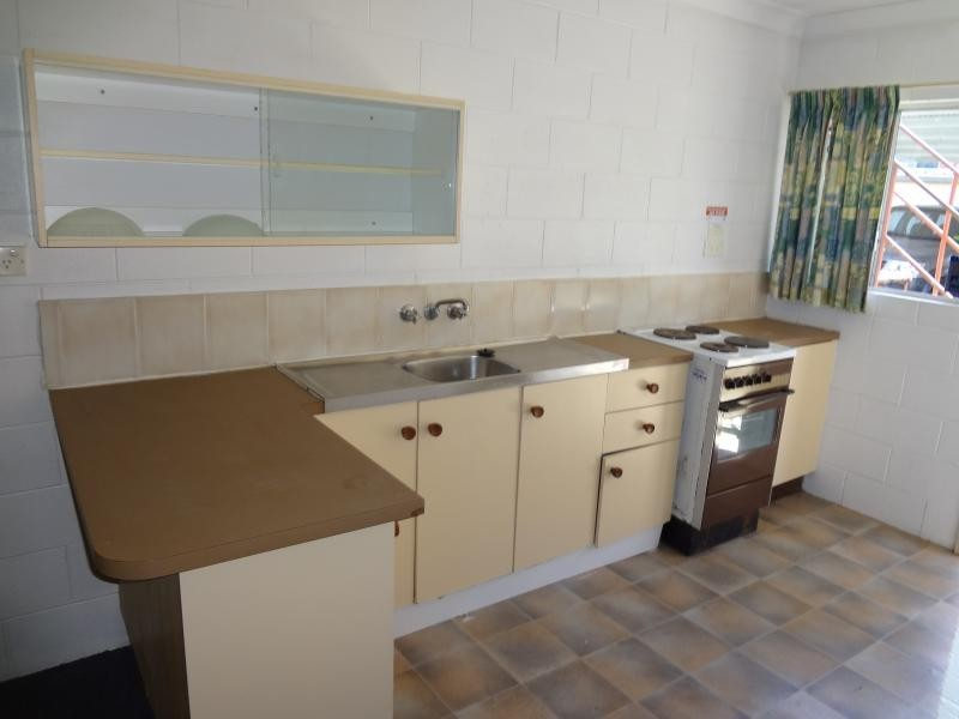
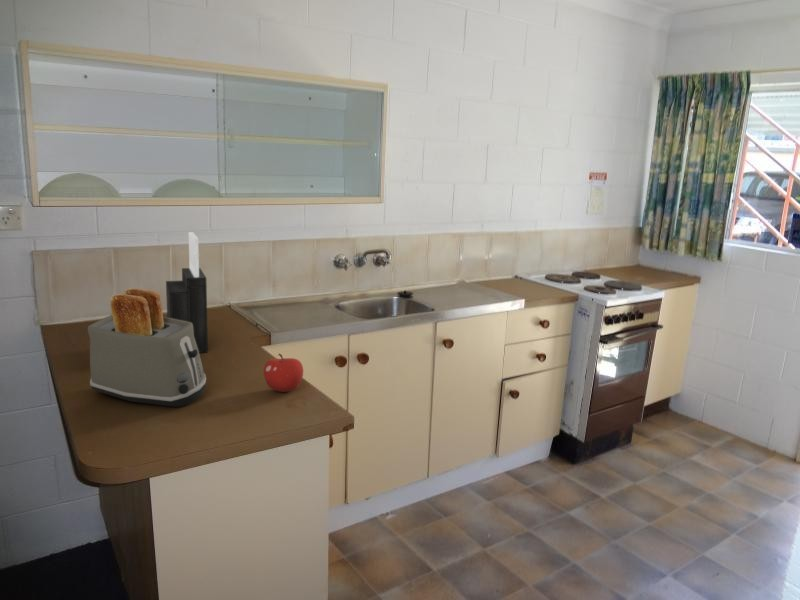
+ fruit [263,353,304,393]
+ knife block [165,231,209,354]
+ toaster [87,287,207,408]
